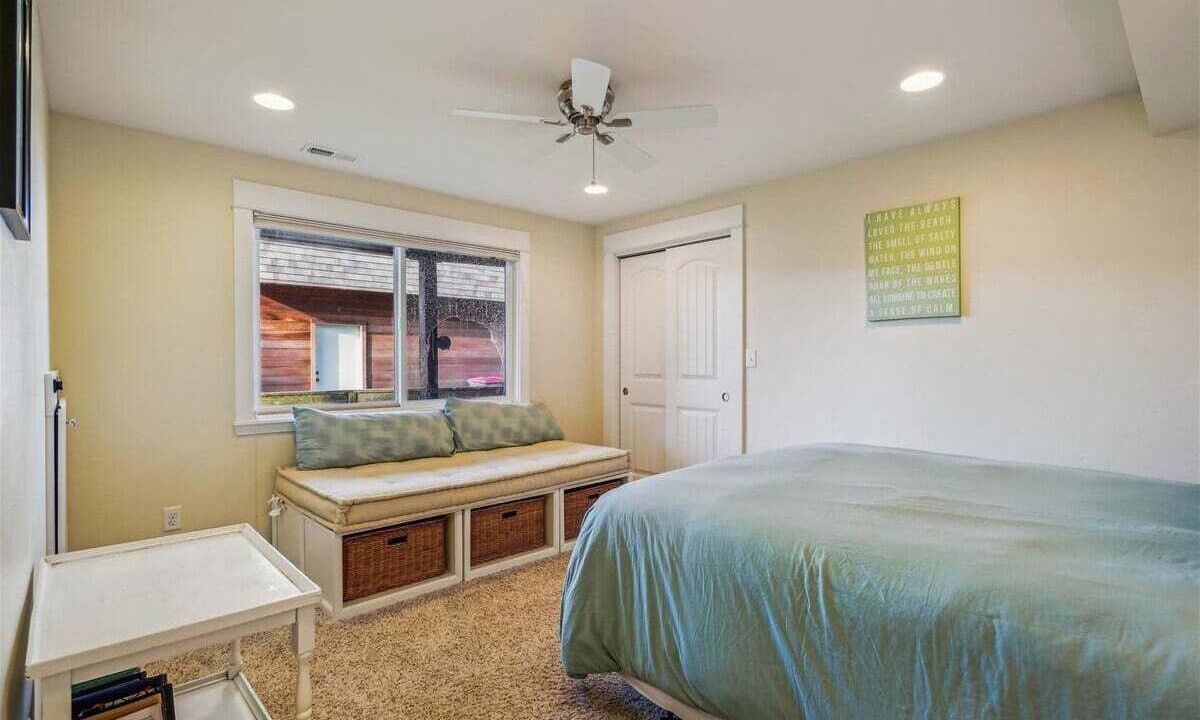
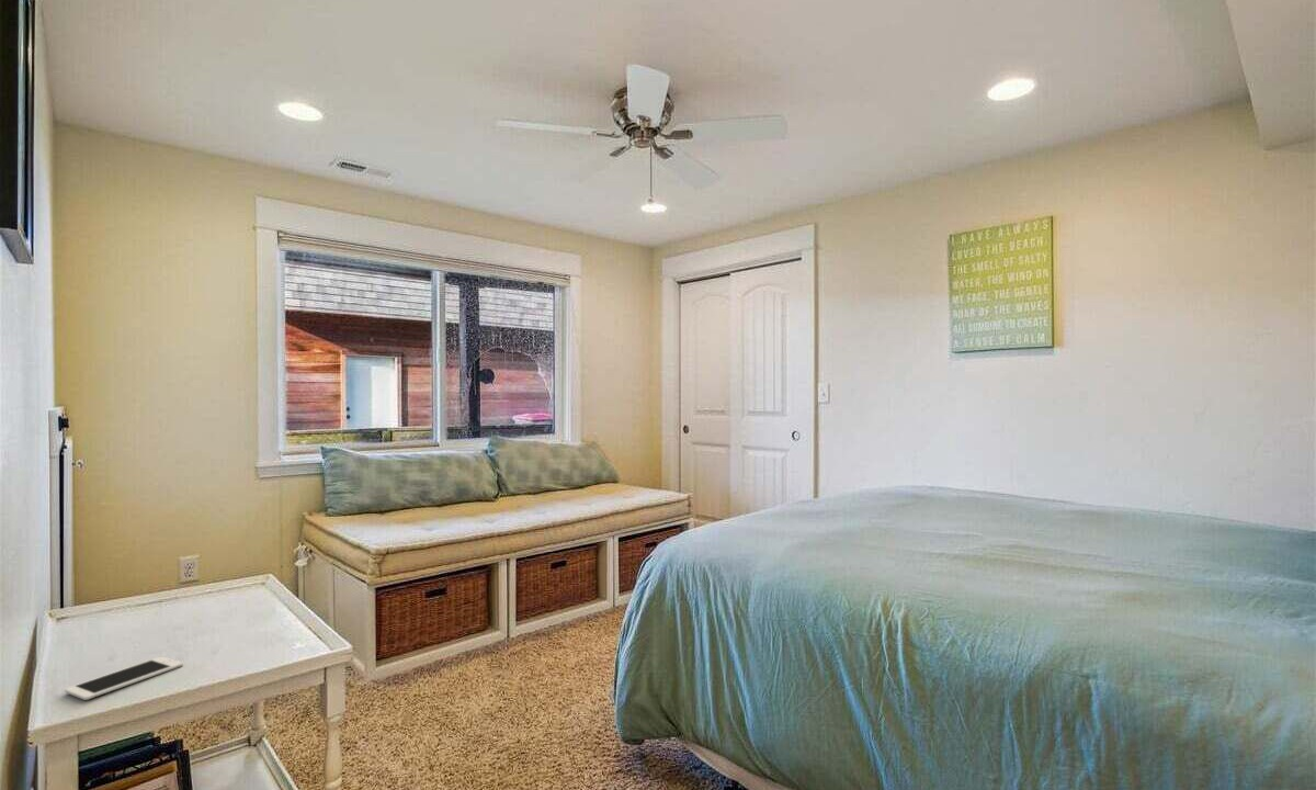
+ cell phone [64,655,184,701]
